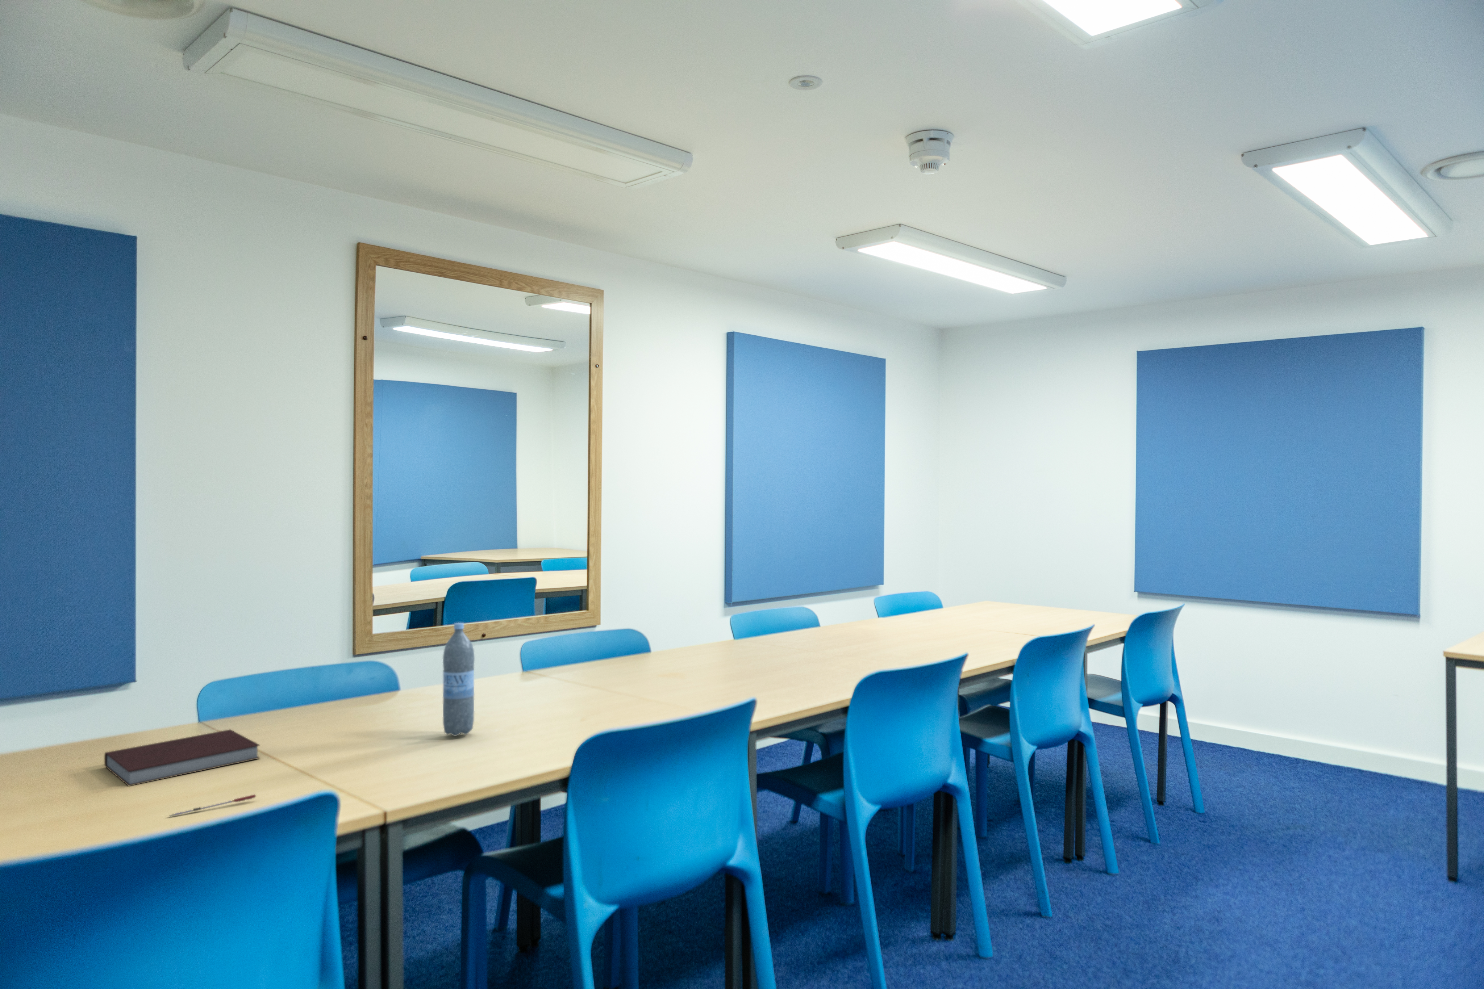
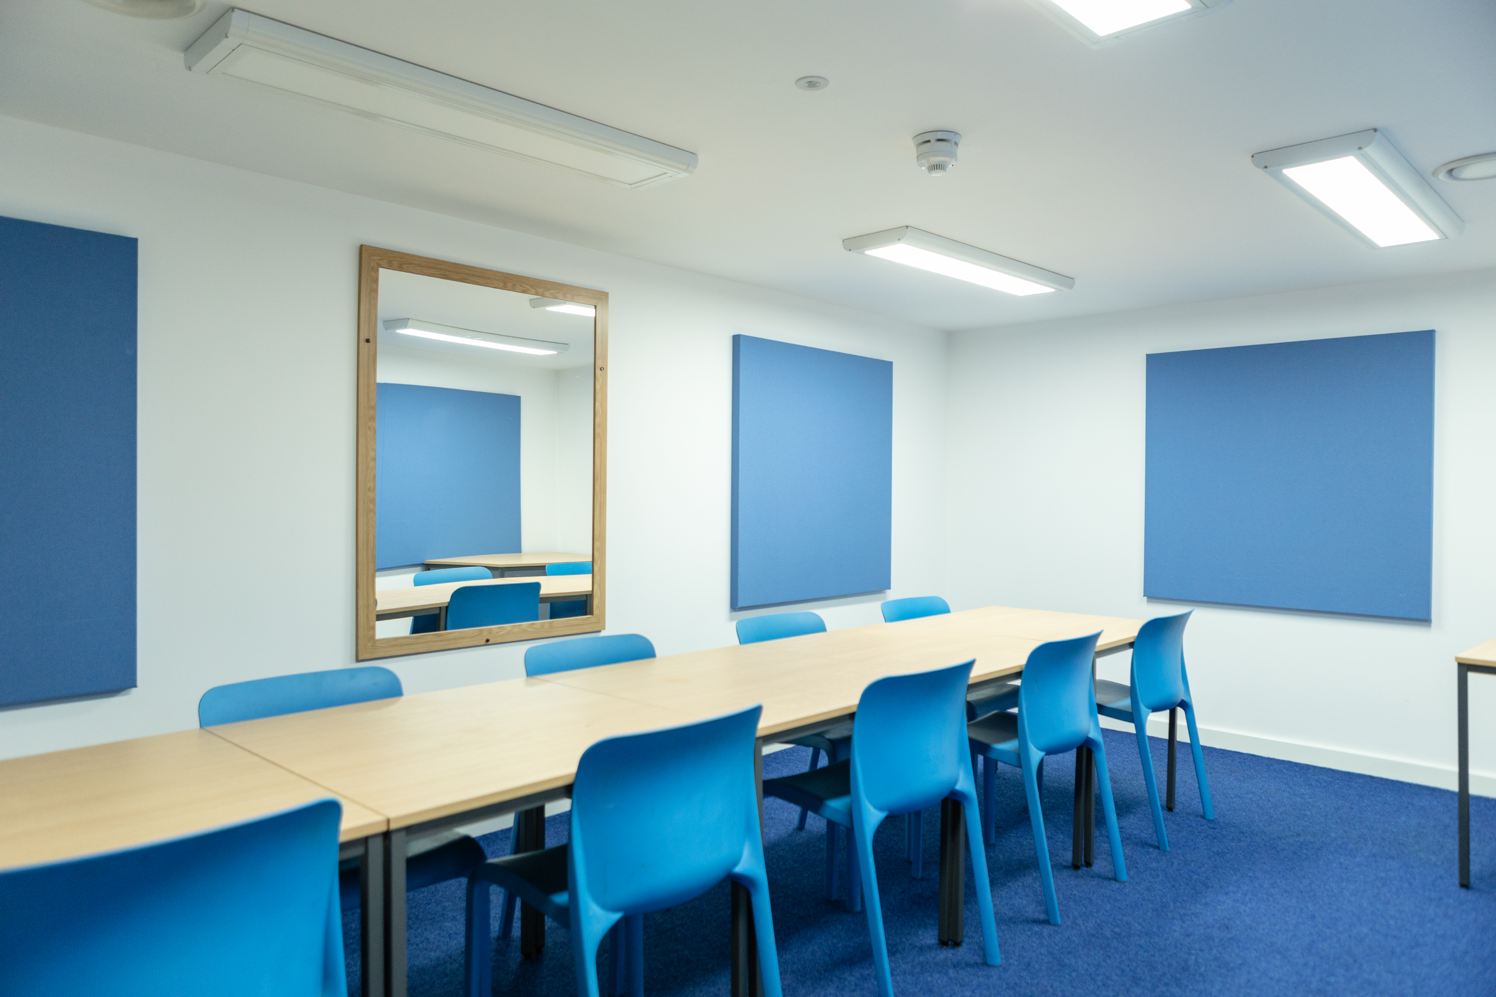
- notebook [104,729,261,787]
- water bottle [443,623,475,736]
- pen [169,794,256,817]
